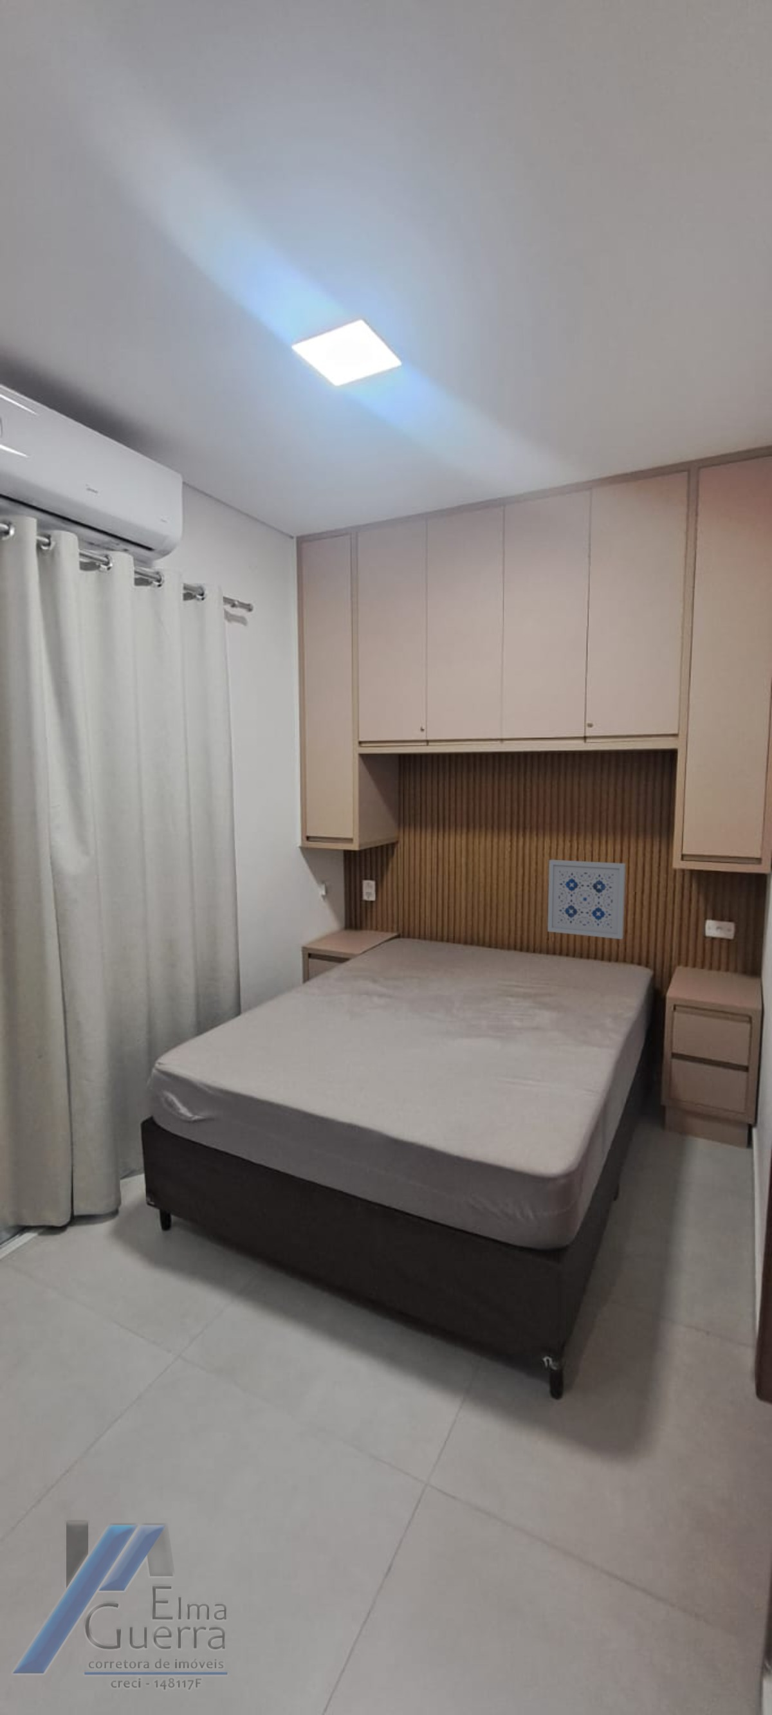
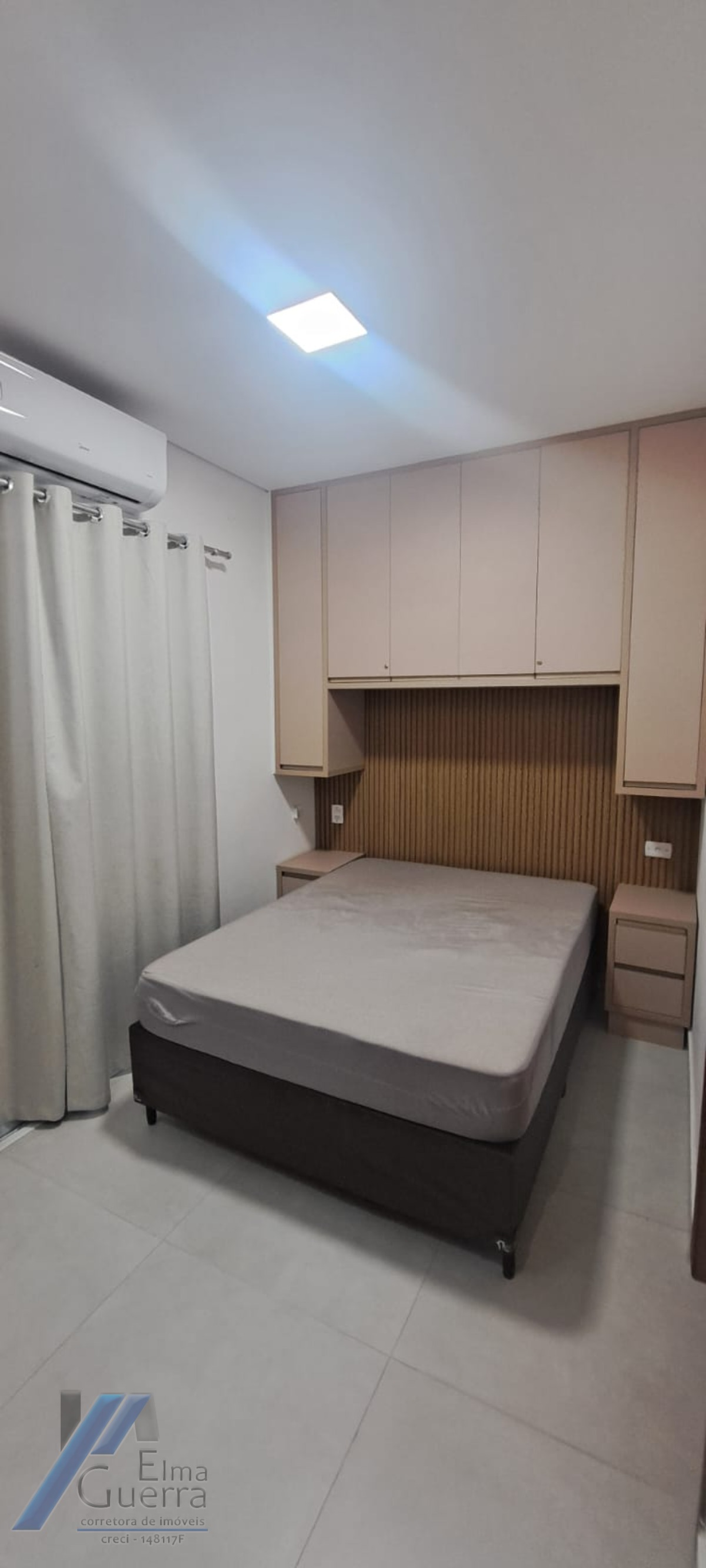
- wall art [547,860,625,940]
